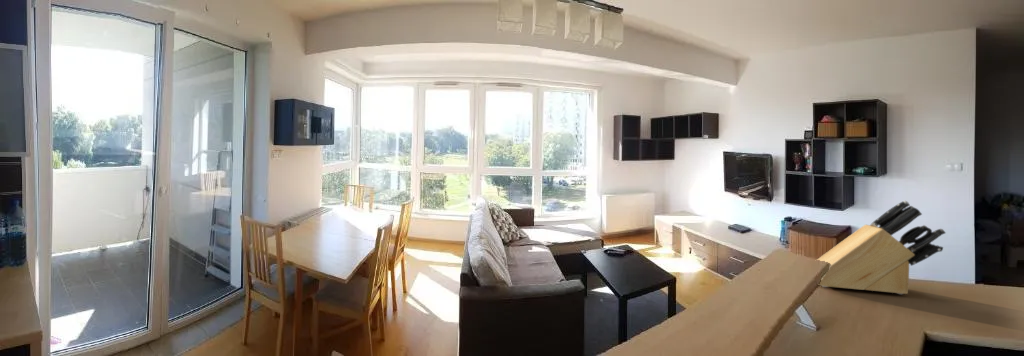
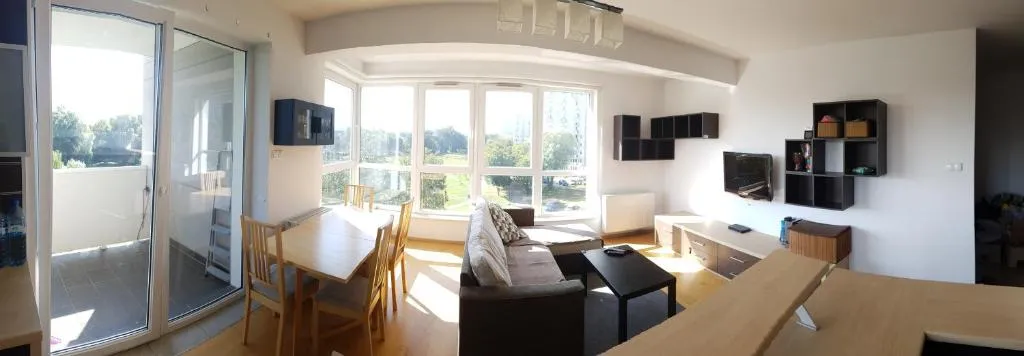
- knife block [816,200,947,295]
